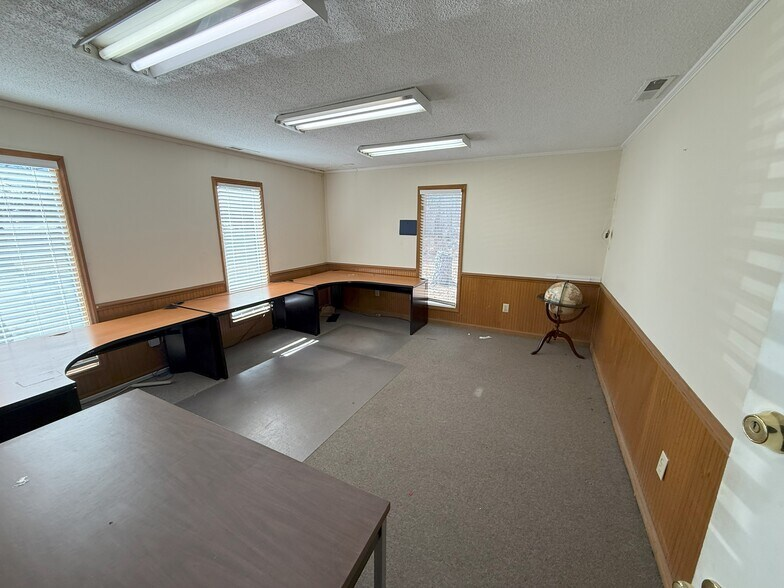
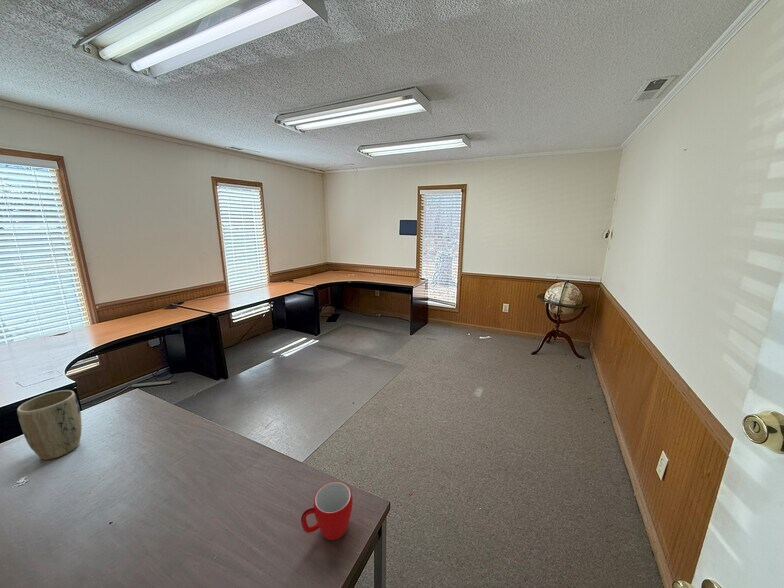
+ mug [300,480,353,541]
+ plant pot [16,389,83,461]
